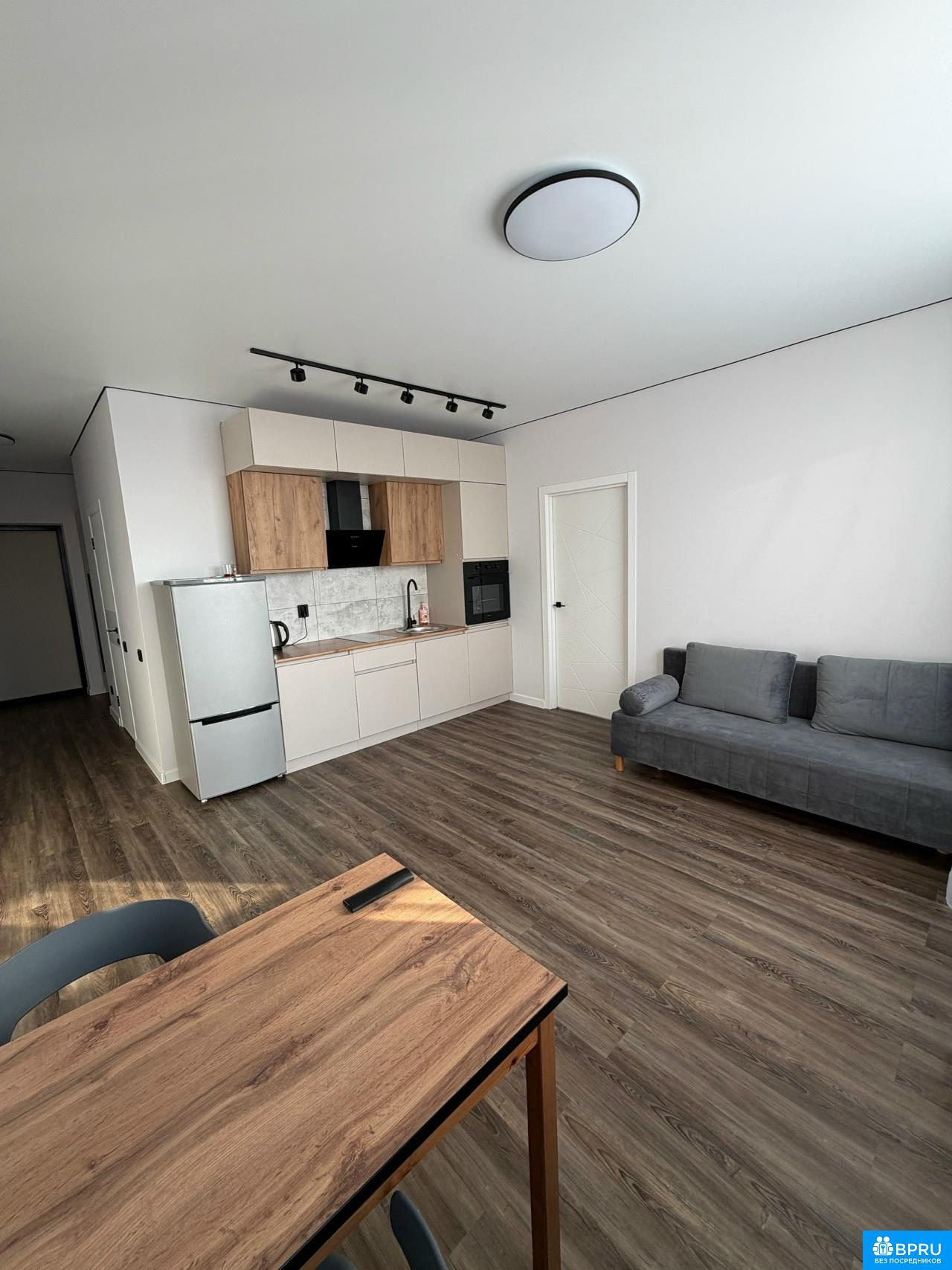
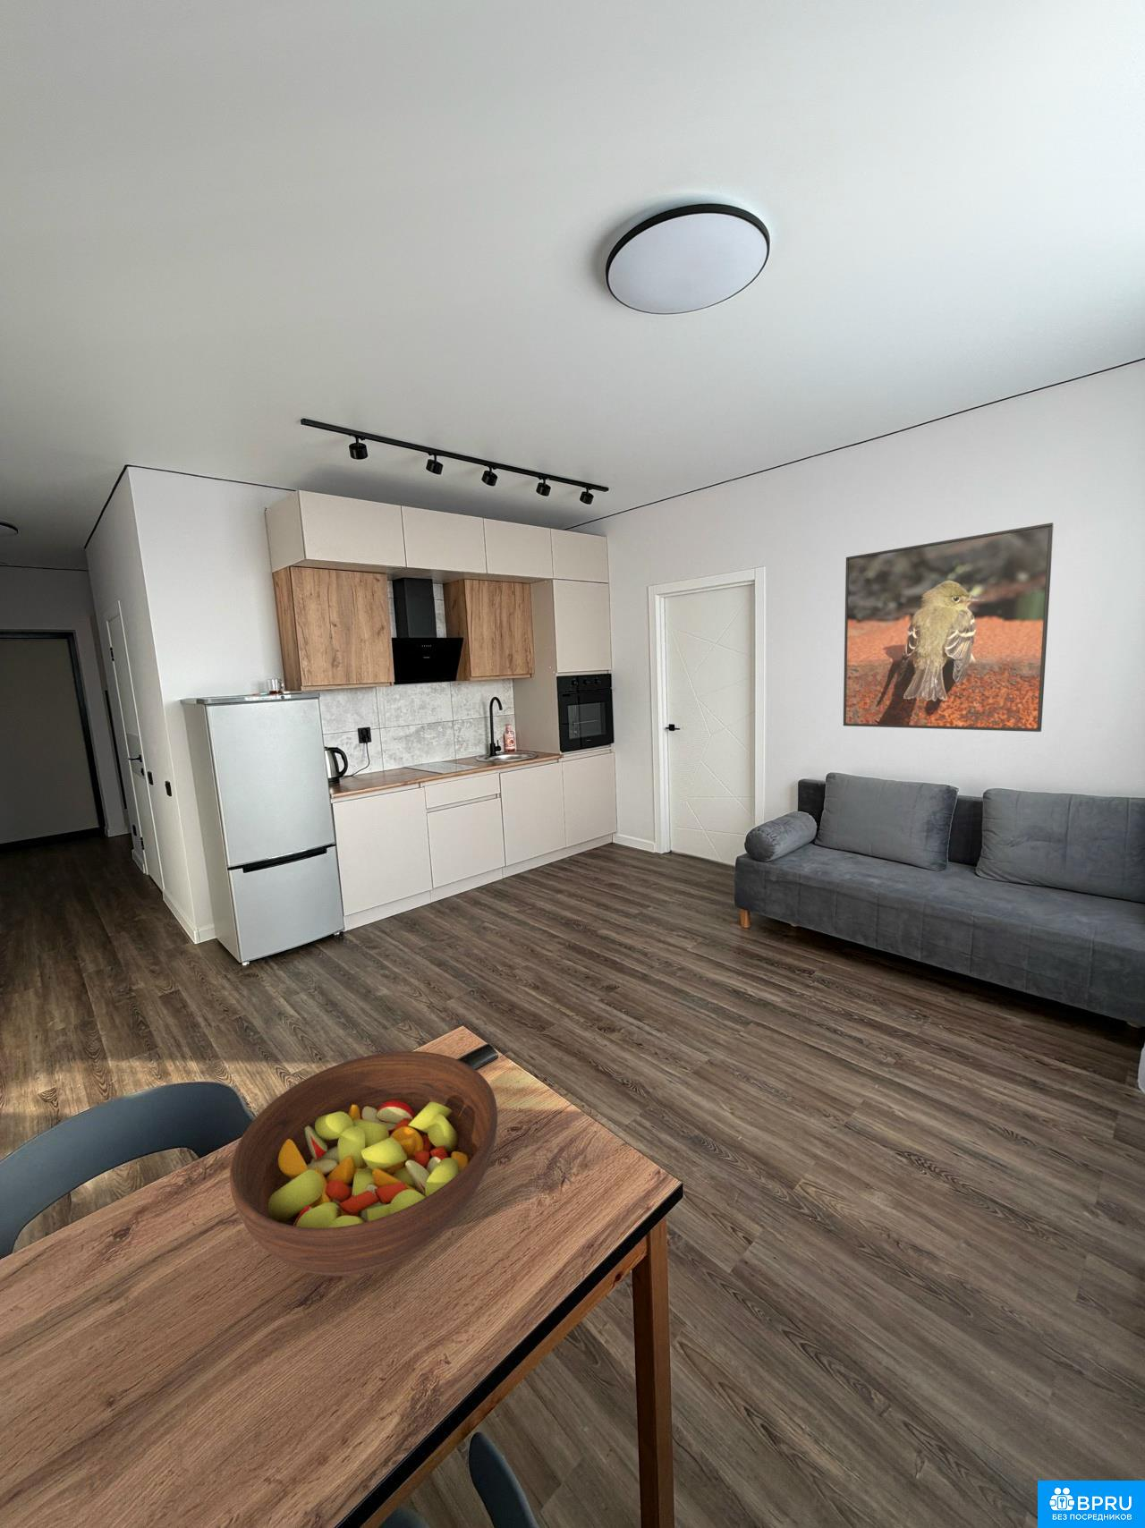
+ fruit bowl [229,1050,498,1277]
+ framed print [843,521,1055,733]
